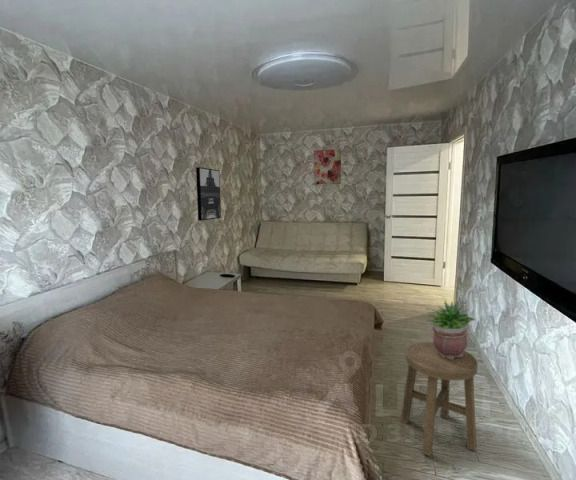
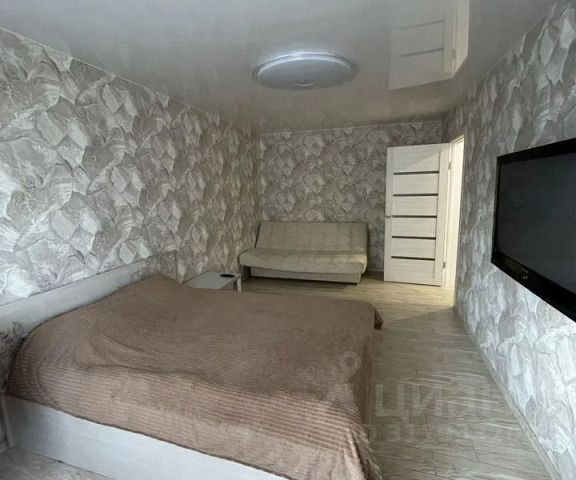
- wall art [195,166,222,222]
- stool [400,341,479,457]
- wall art [313,148,342,186]
- potted plant [425,299,476,360]
